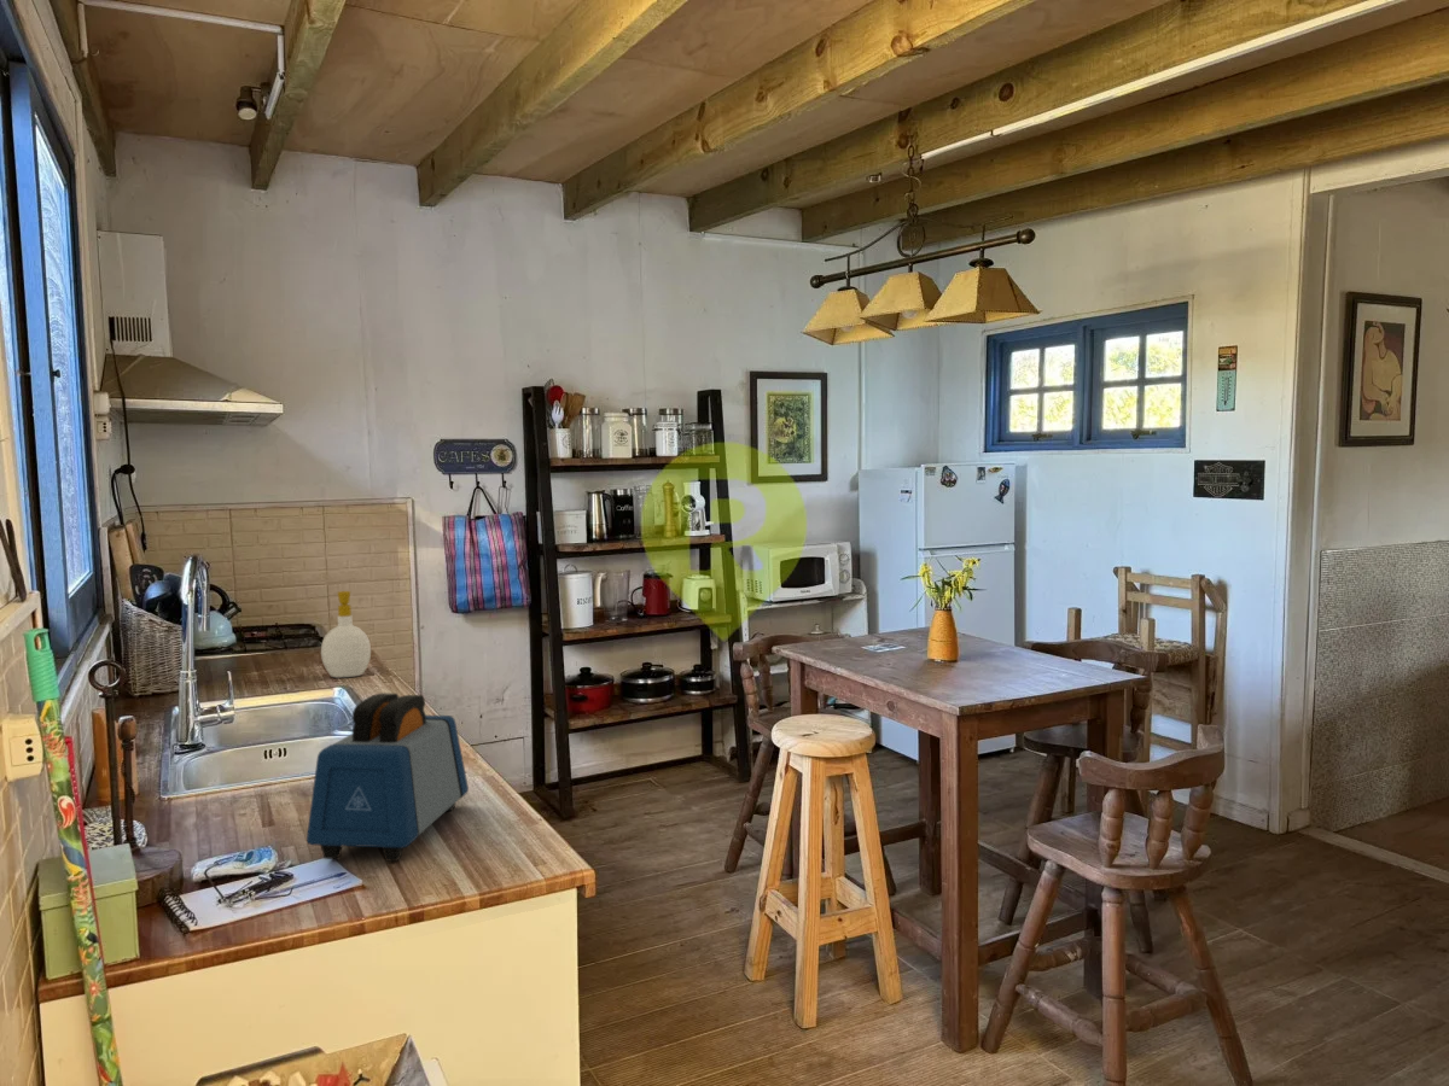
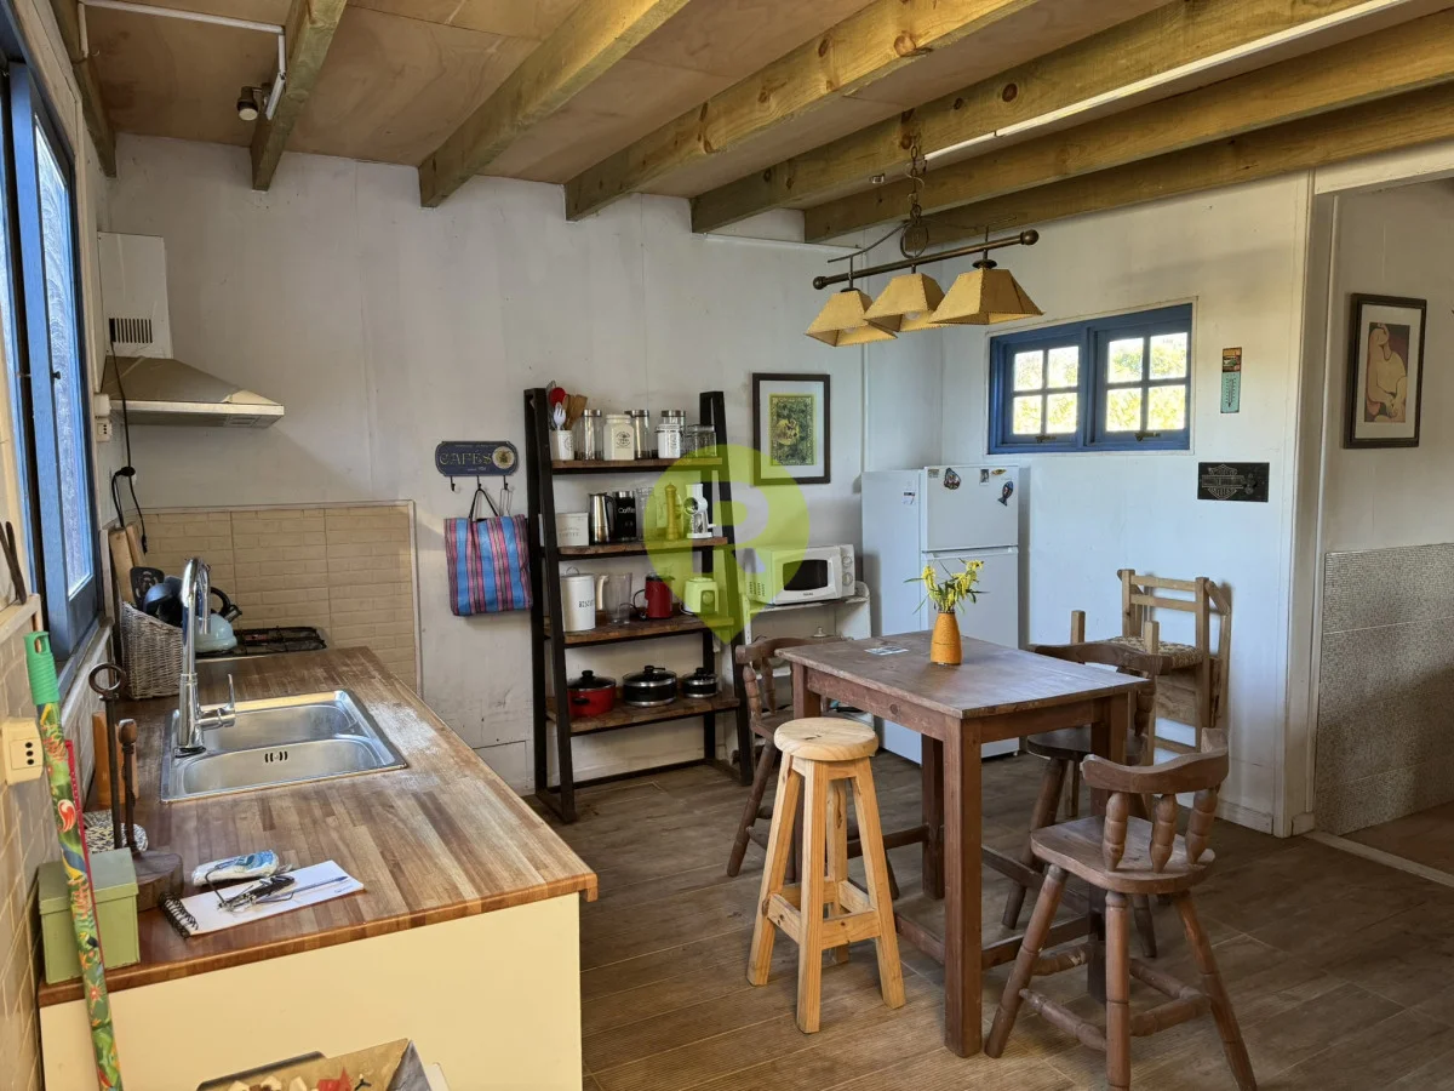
- soap bottle [320,590,372,679]
- toaster [305,691,470,863]
